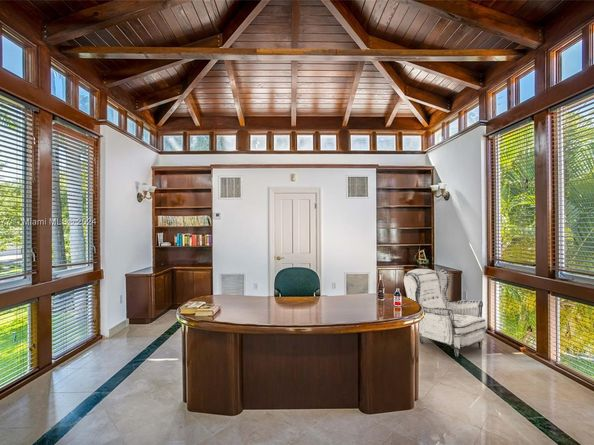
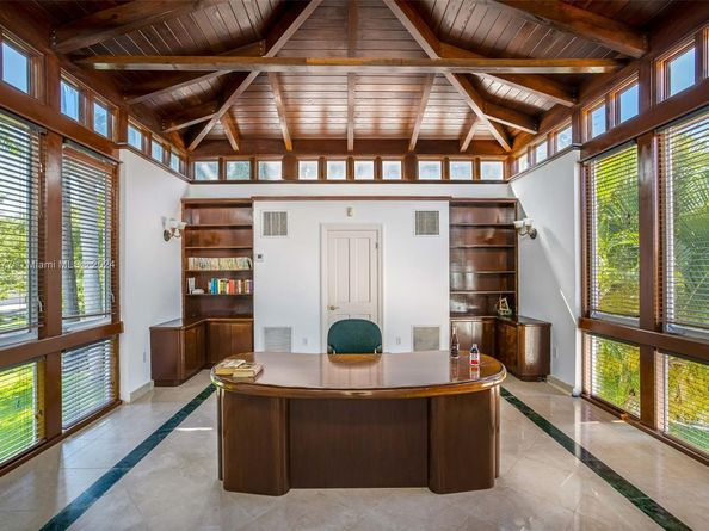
- armchair [402,268,487,359]
